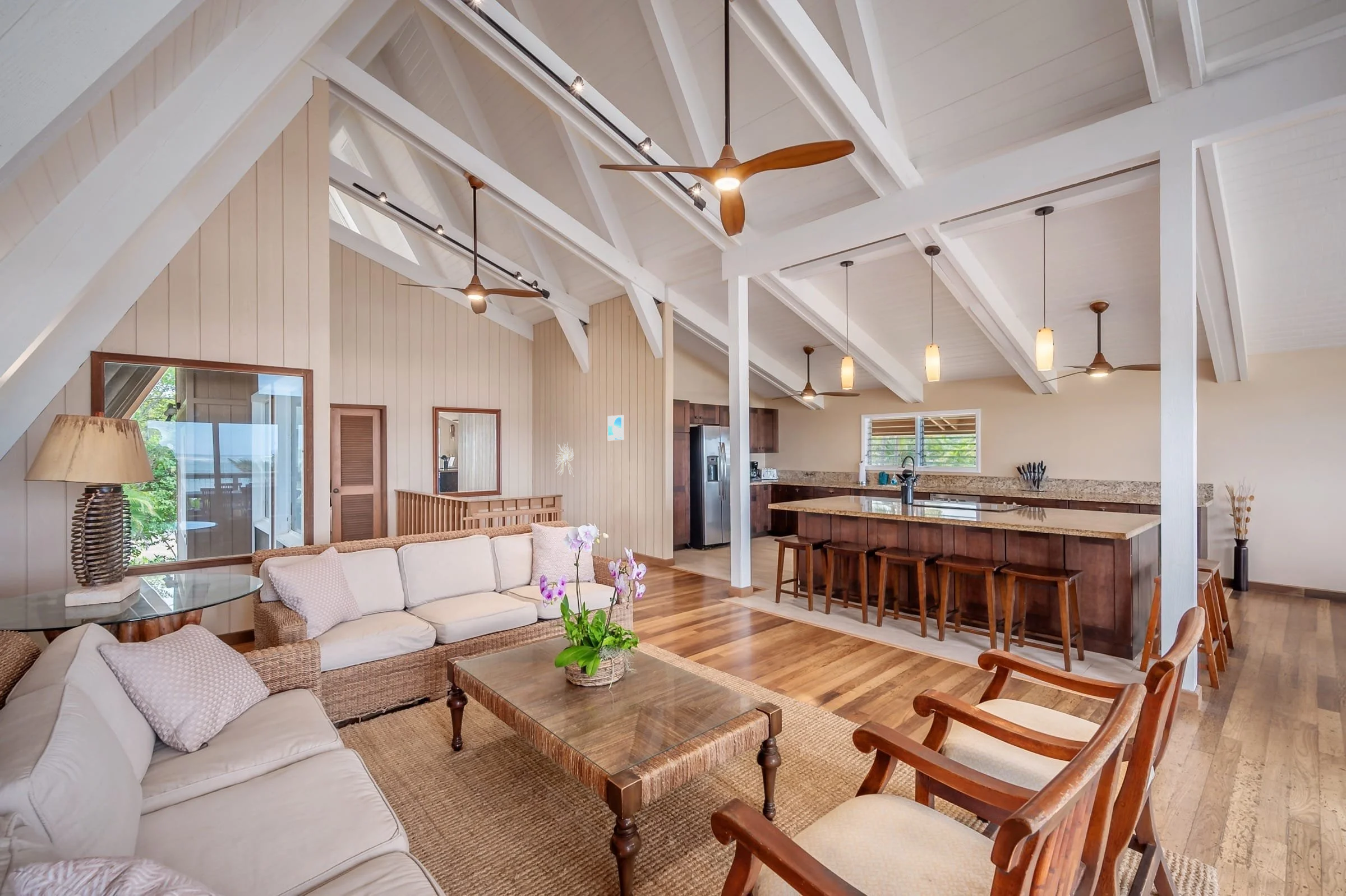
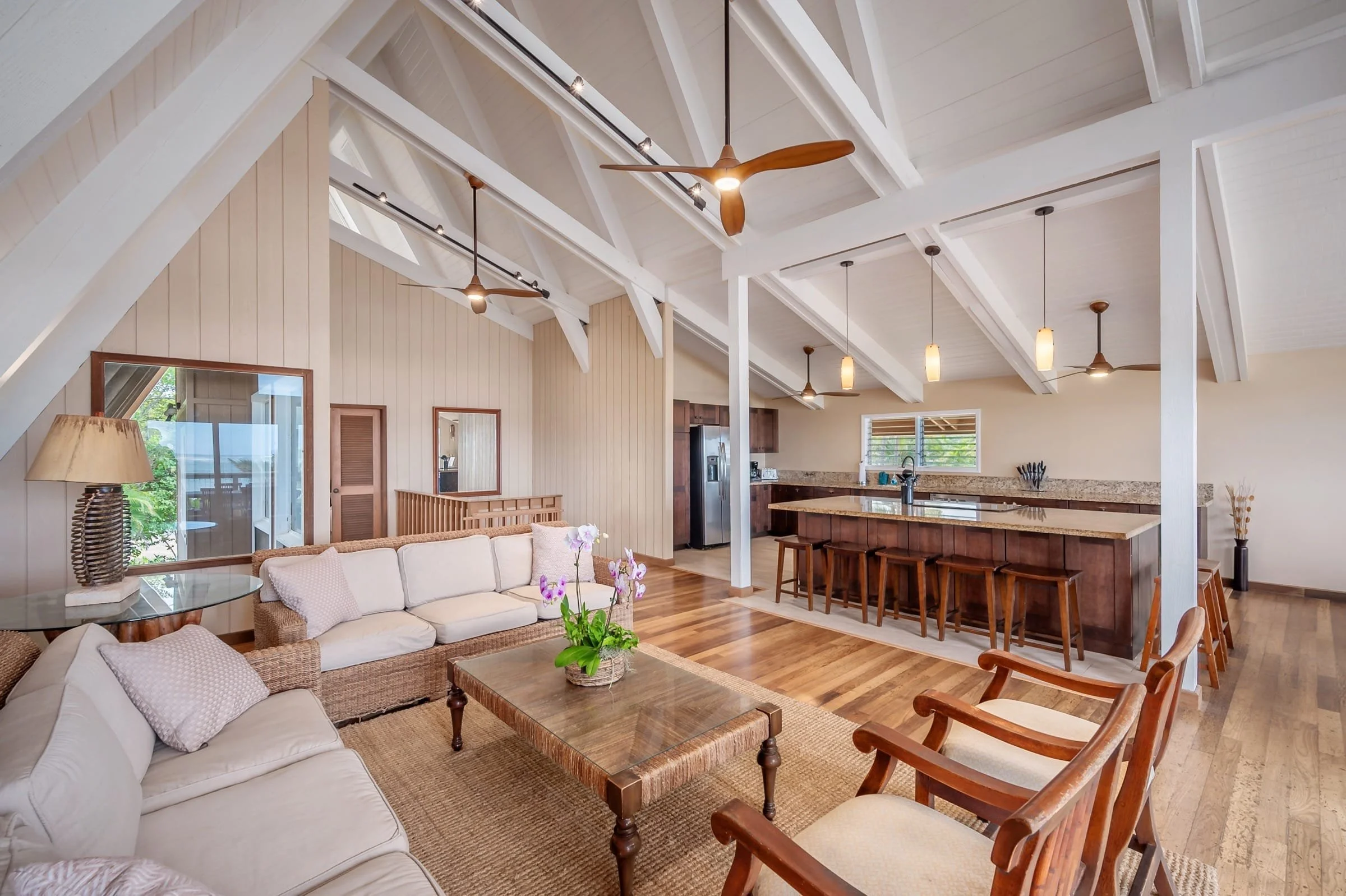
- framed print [607,414,625,441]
- wall sculpture [555,441,574,477]
